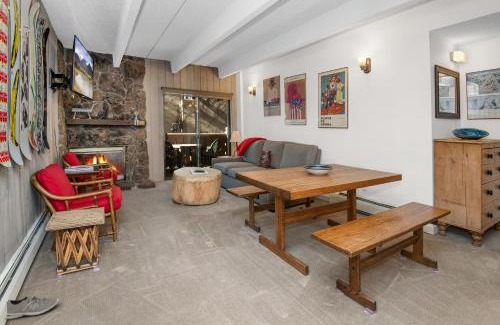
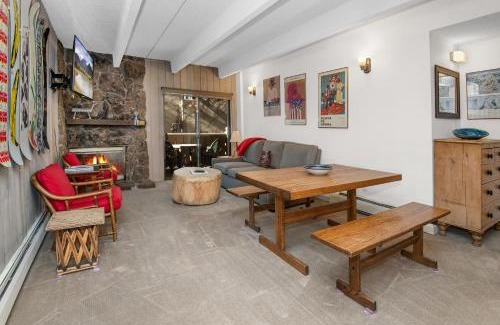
- sneaker [4,294,59,320]
